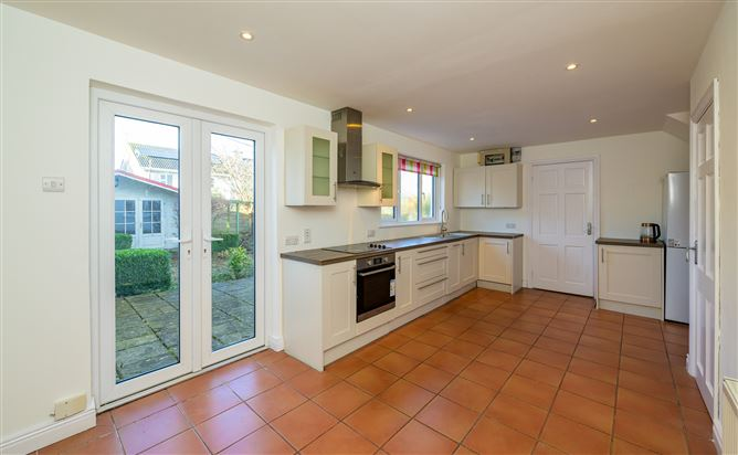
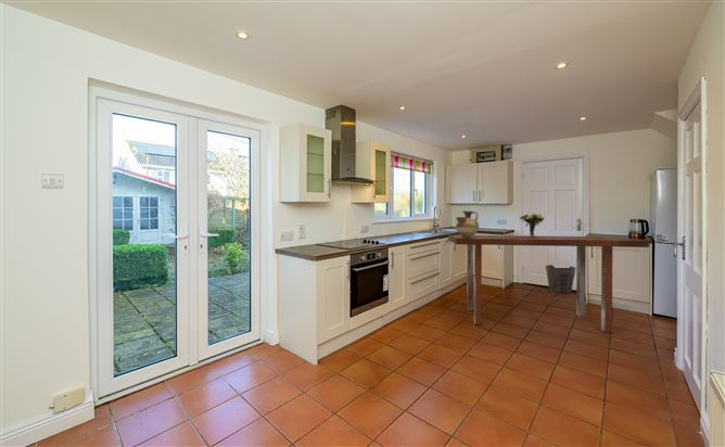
+ dining table [447,234,650,334]
+ ceramic jug [455,209,480,238]
+ waste bin [545,264,576,294]
+ bouquet [519,213,545,237]
